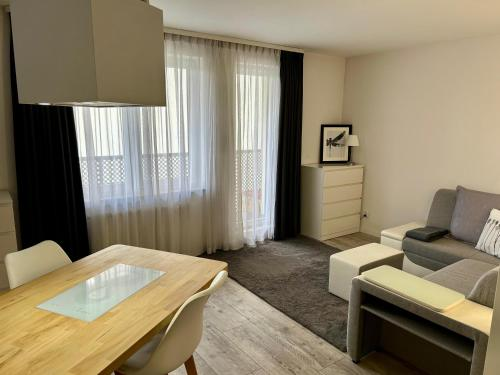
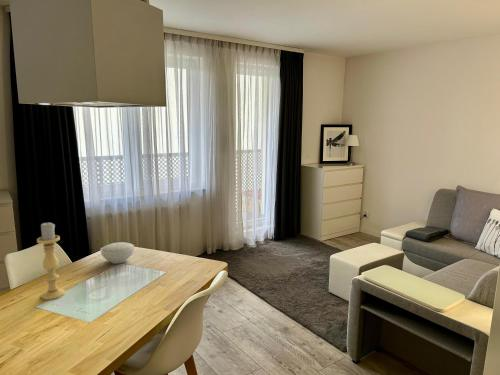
+ candle holder [36,221,66,301]
+ bowl [100,241,135,265]
